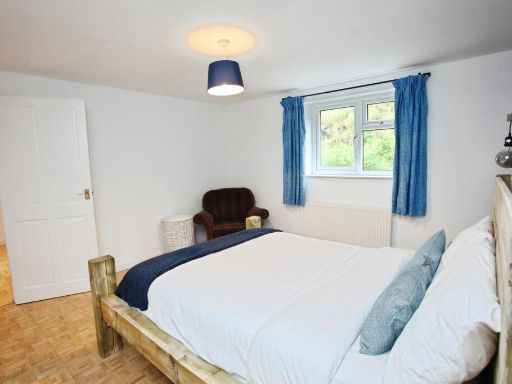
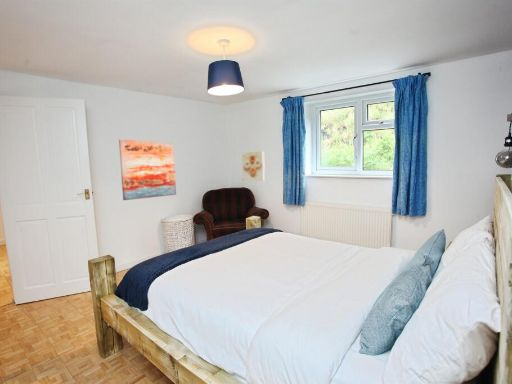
+ wall art [118,138,177,201]
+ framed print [240,150,266,182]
